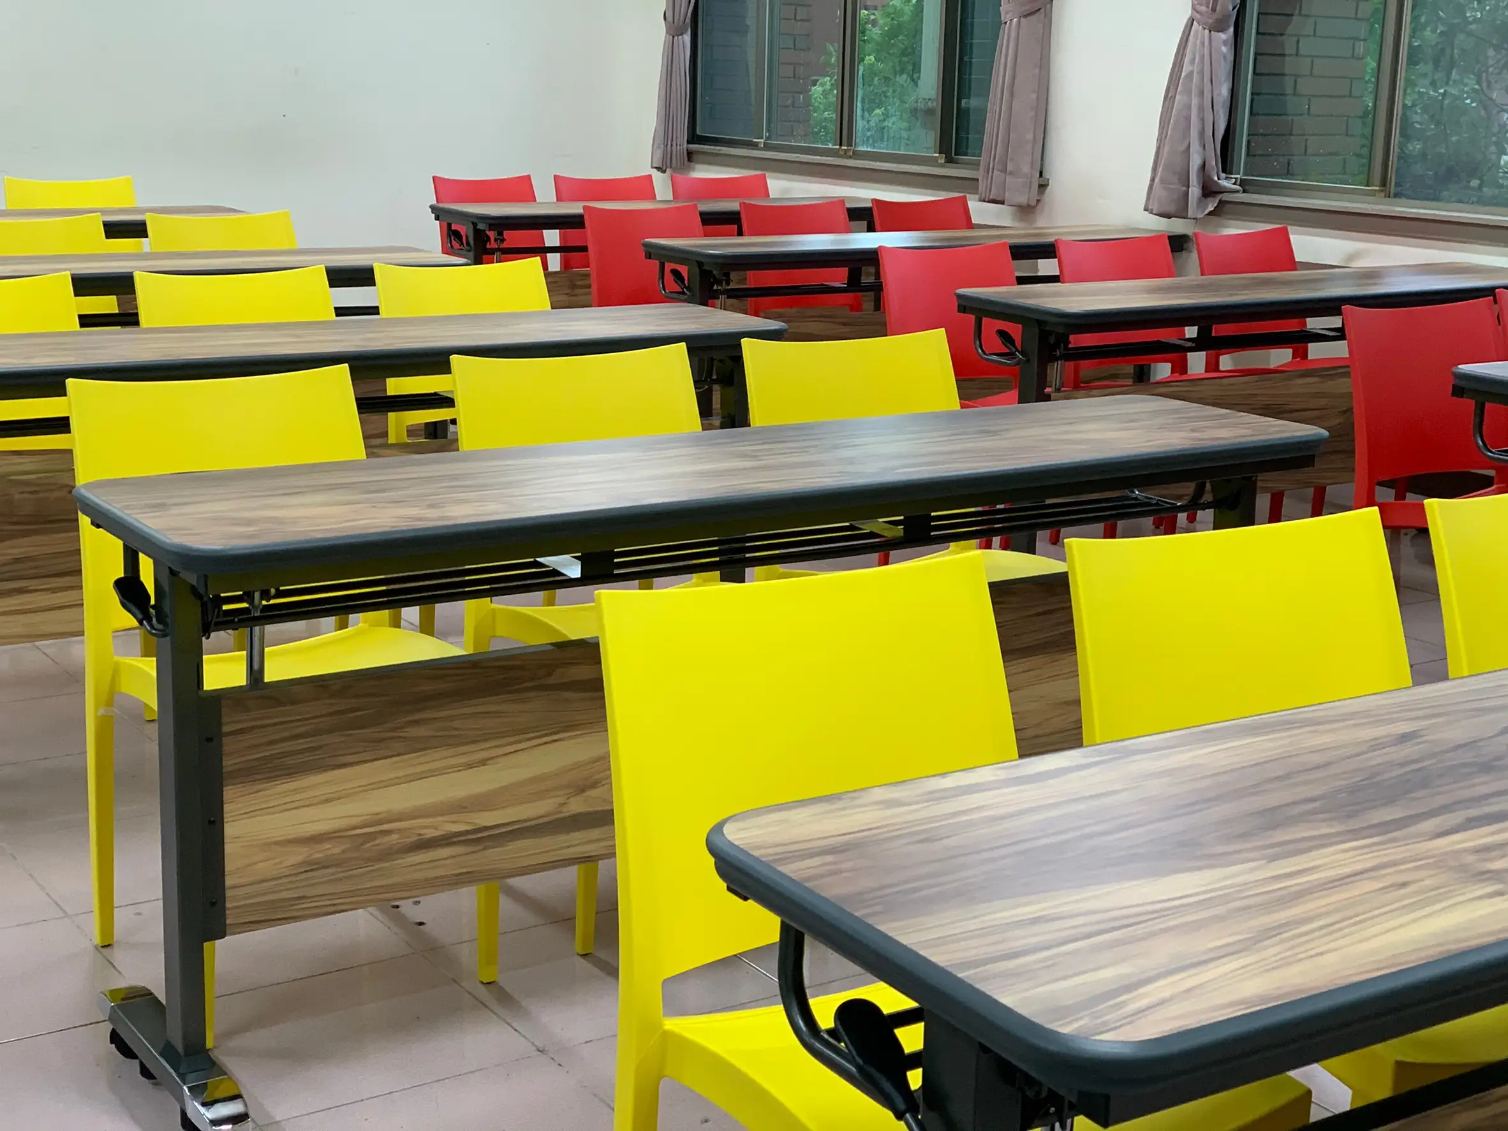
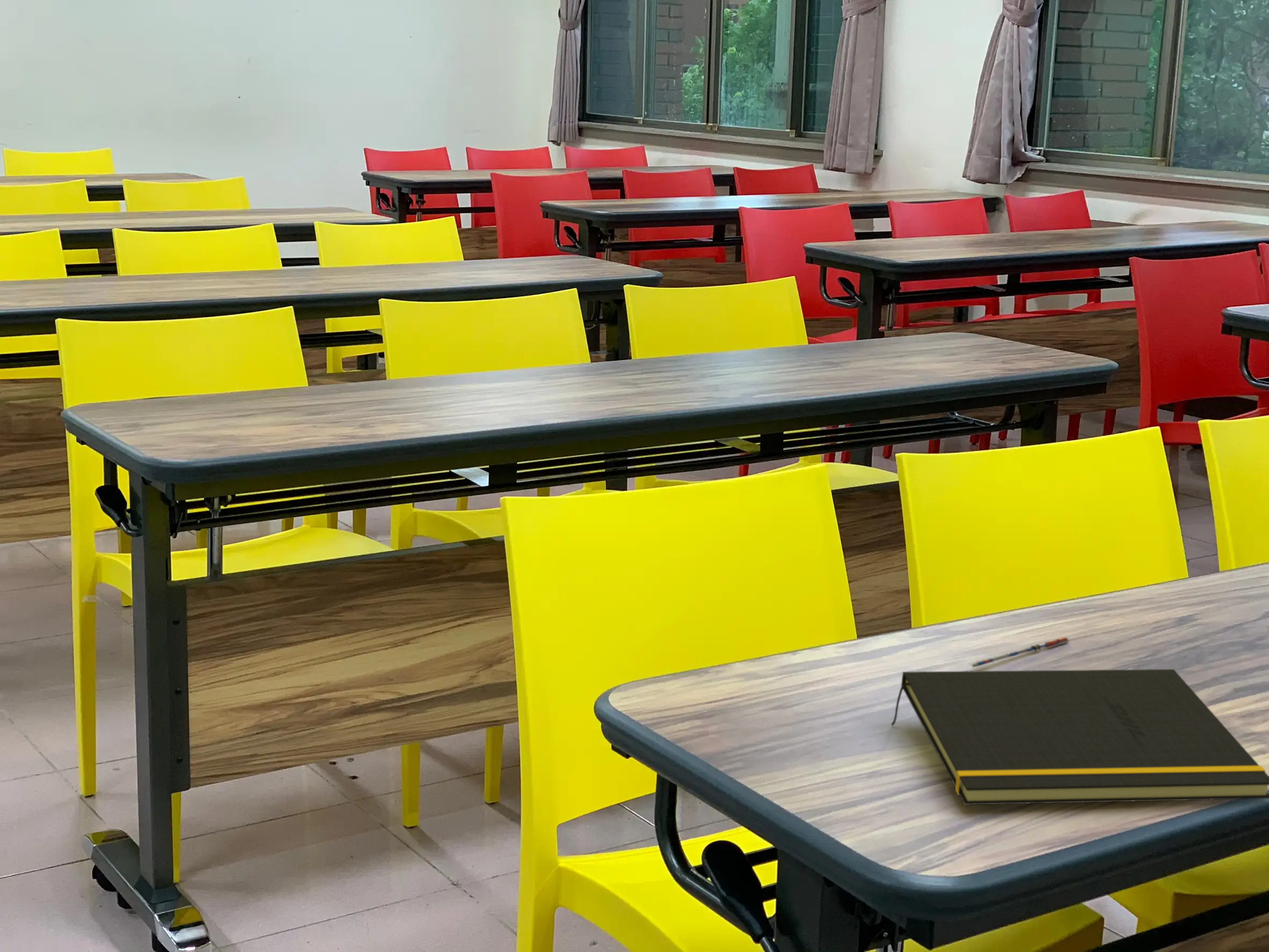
+ notepad [891,669,1269,805]
+ pen [968,636,1070,669]
